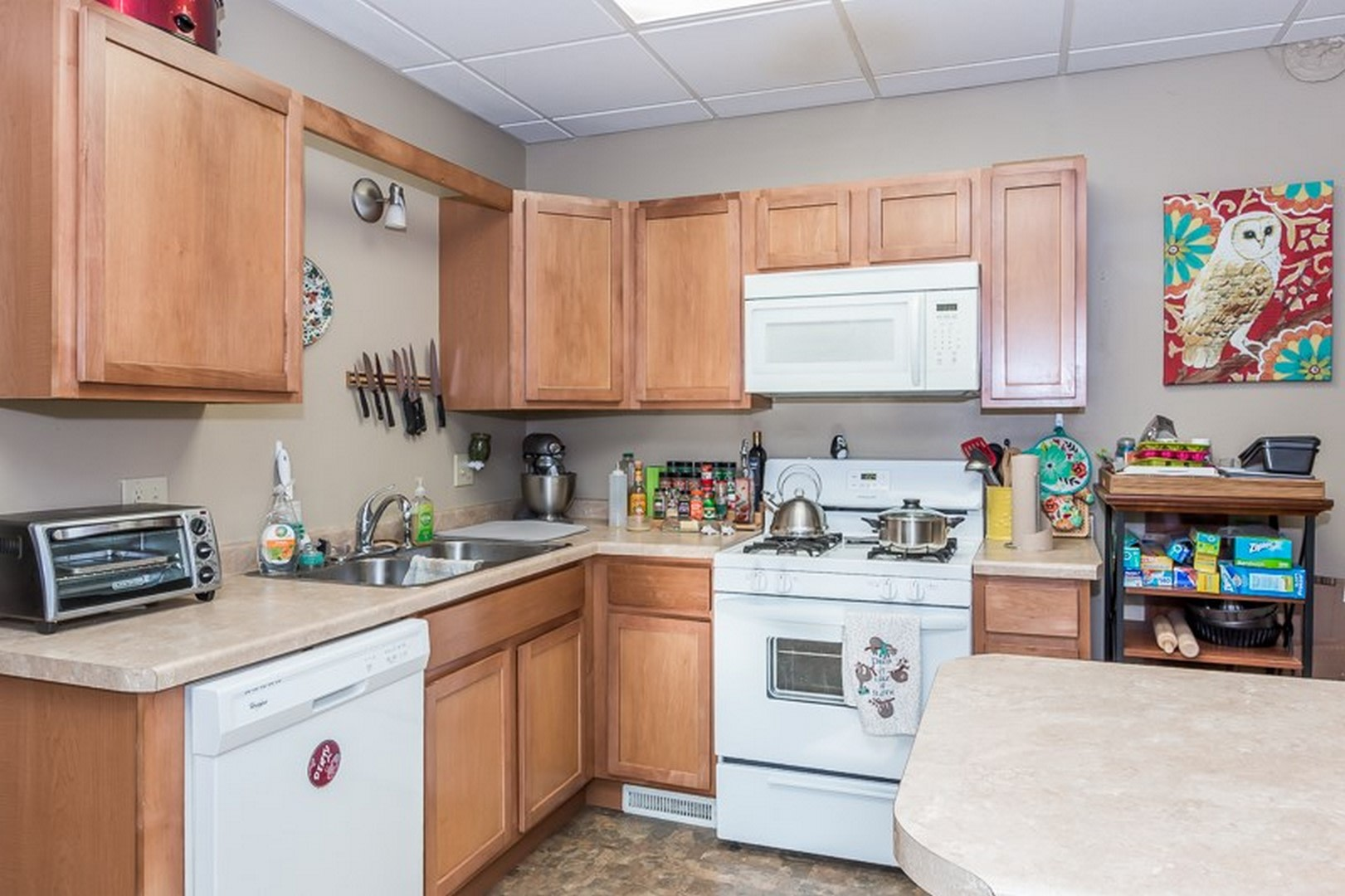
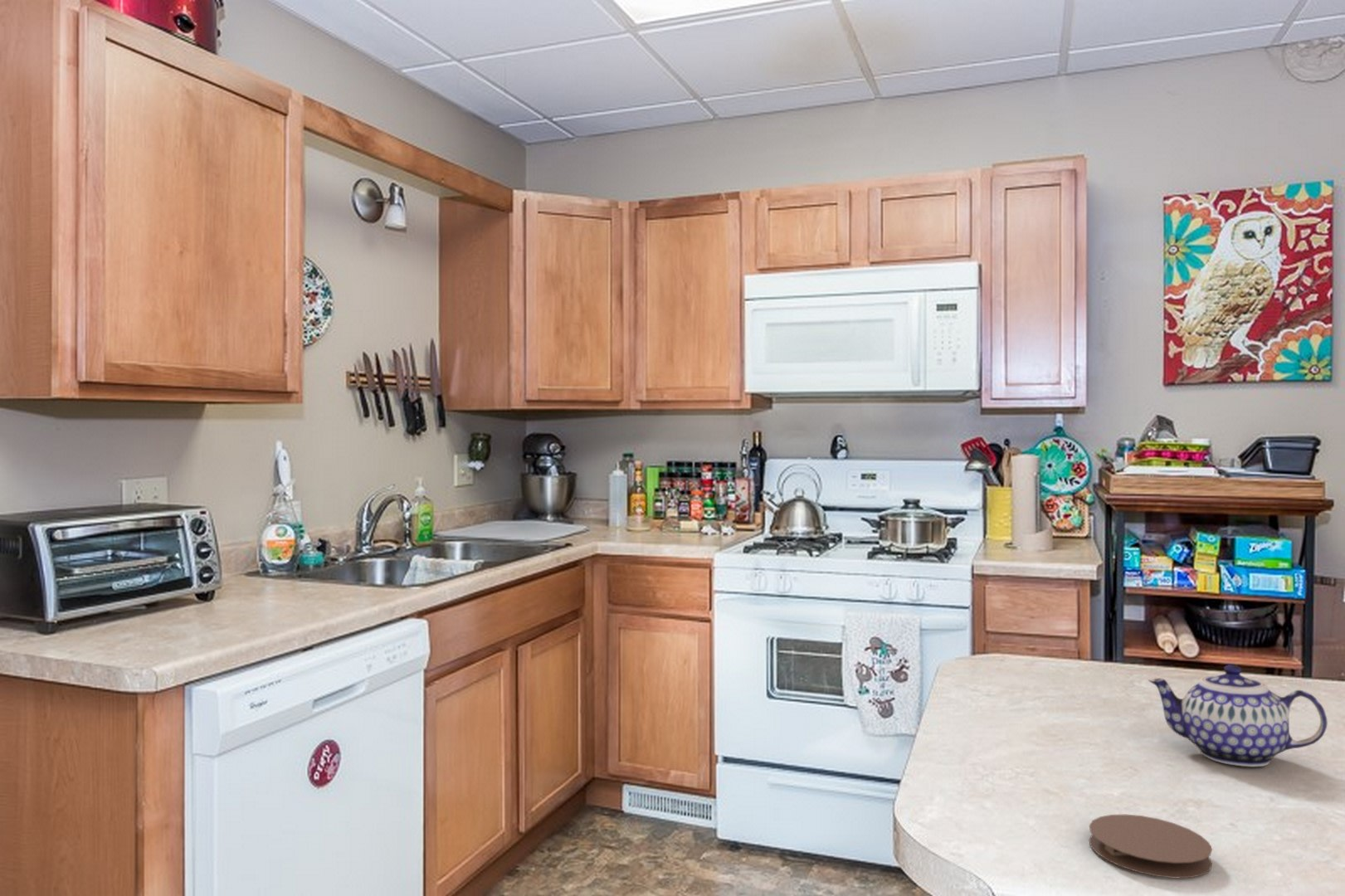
+ teapot [1148,664,1328,767]
+ coaster [1089,814,1213,879]
